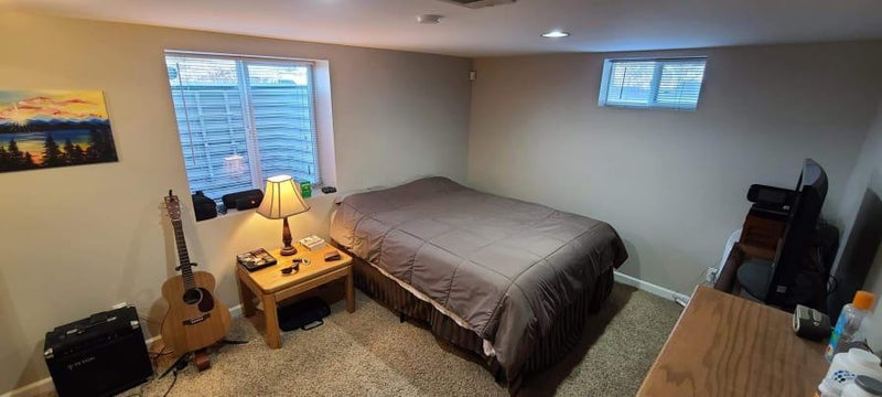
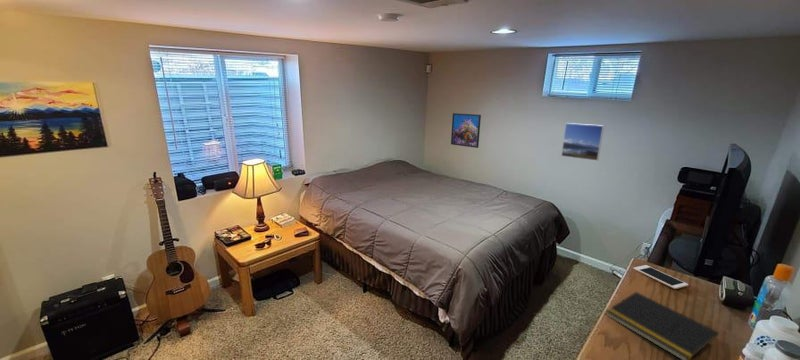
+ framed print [560,122,605,162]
+ notepad [604,291,720,360]
+ cell phone [633,264,689,290]
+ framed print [450,112,482,149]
